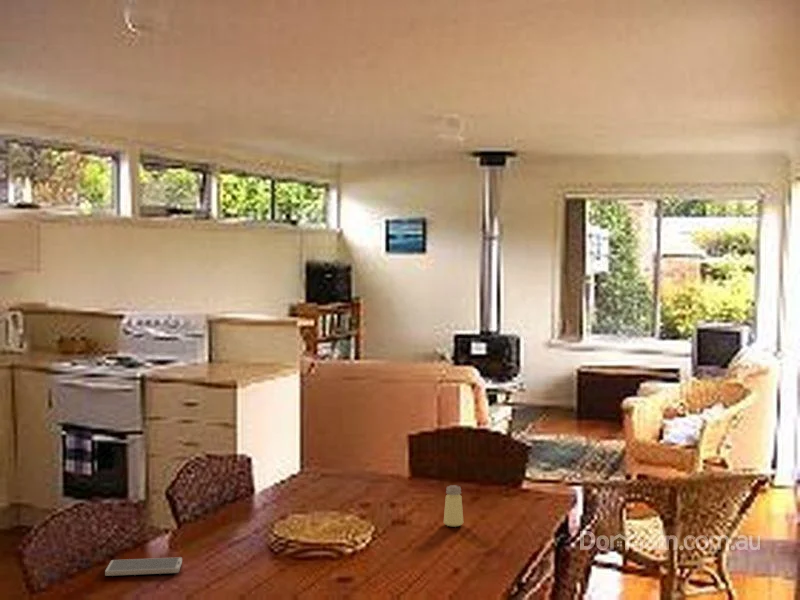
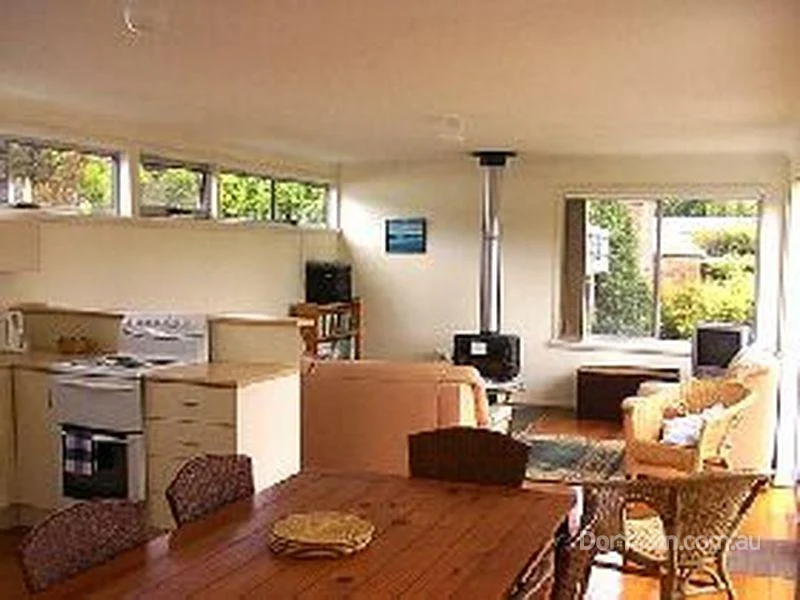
- smartphone [104,556,183,577]
- saltshaker [443,484,464,528]
